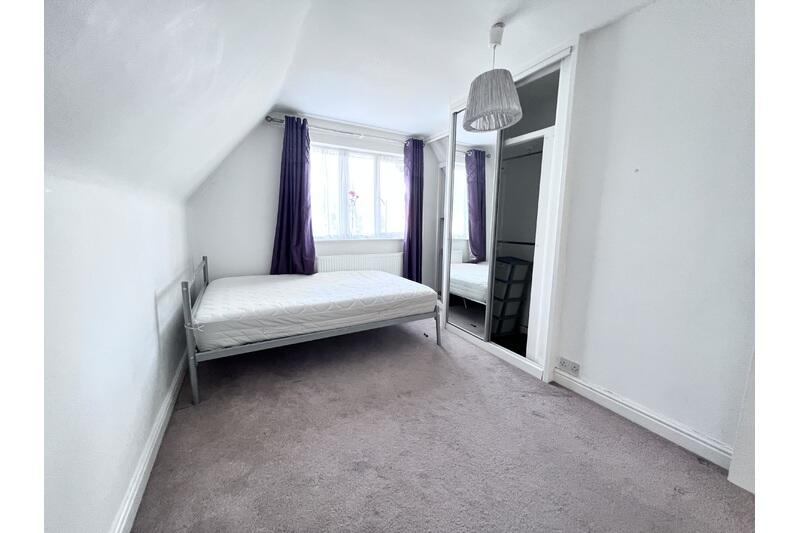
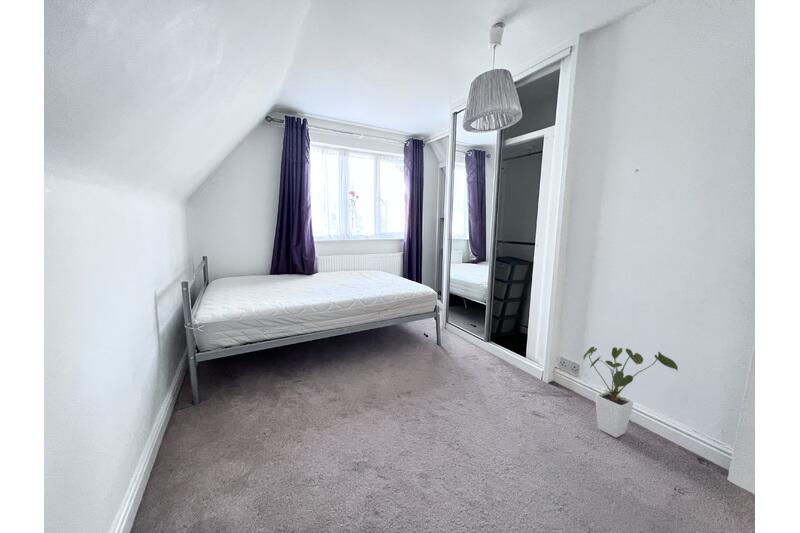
+ house plant [582,346,679,439]
